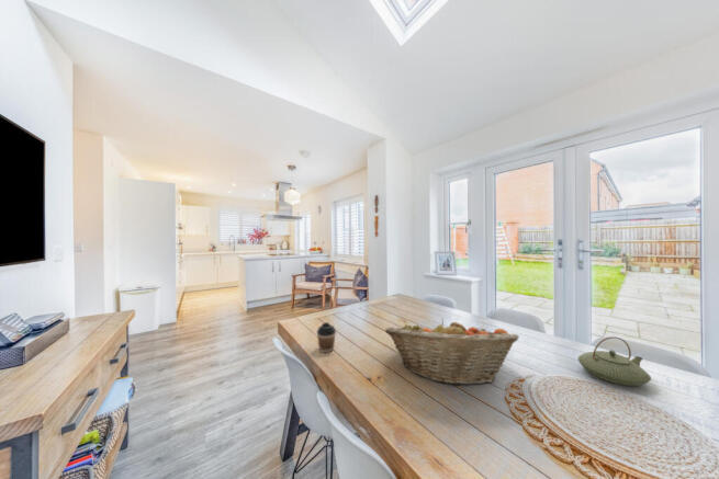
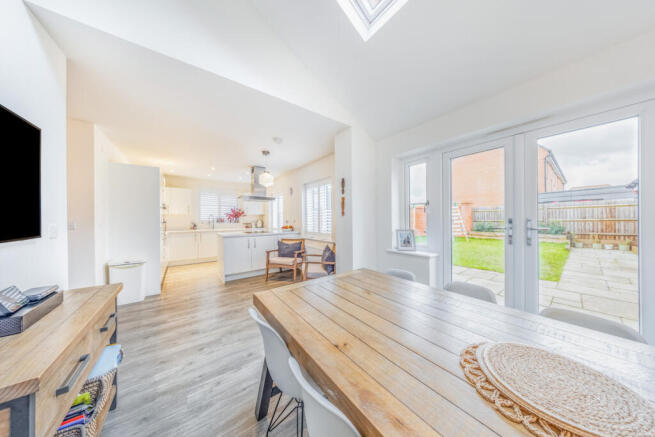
- coffee cup [316,321,337,354]
- fruit basket [384,317,520,387]
- teapot [577,335,652,387]
